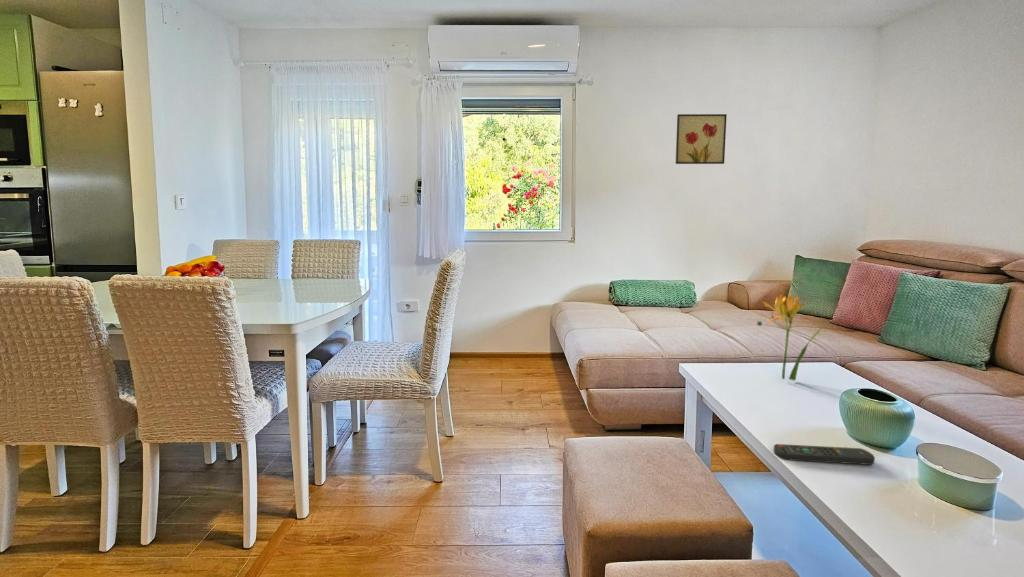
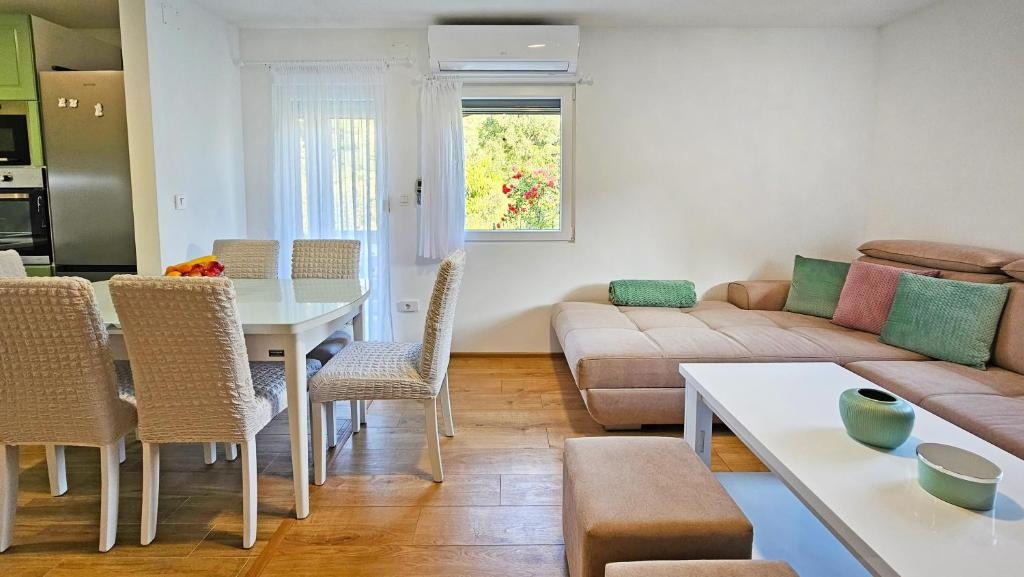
- wall art [675,113,728,165]
- flower [756,293,842,382]
- remote control [773,443,876,466]
